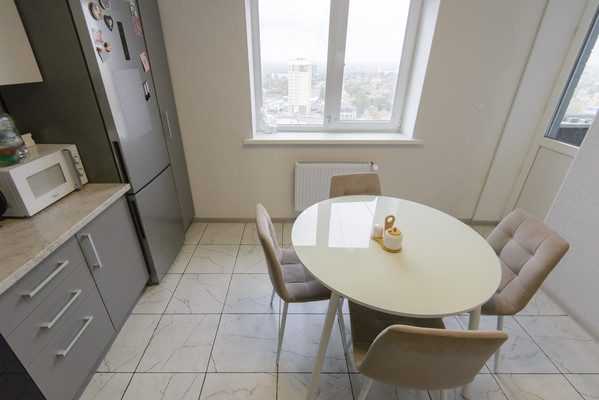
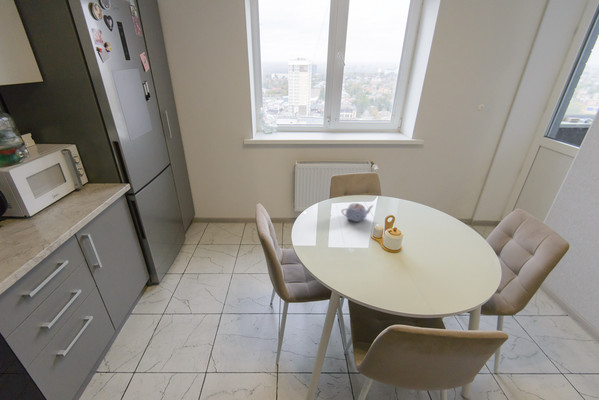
+ teapot [340,202,374,223]
